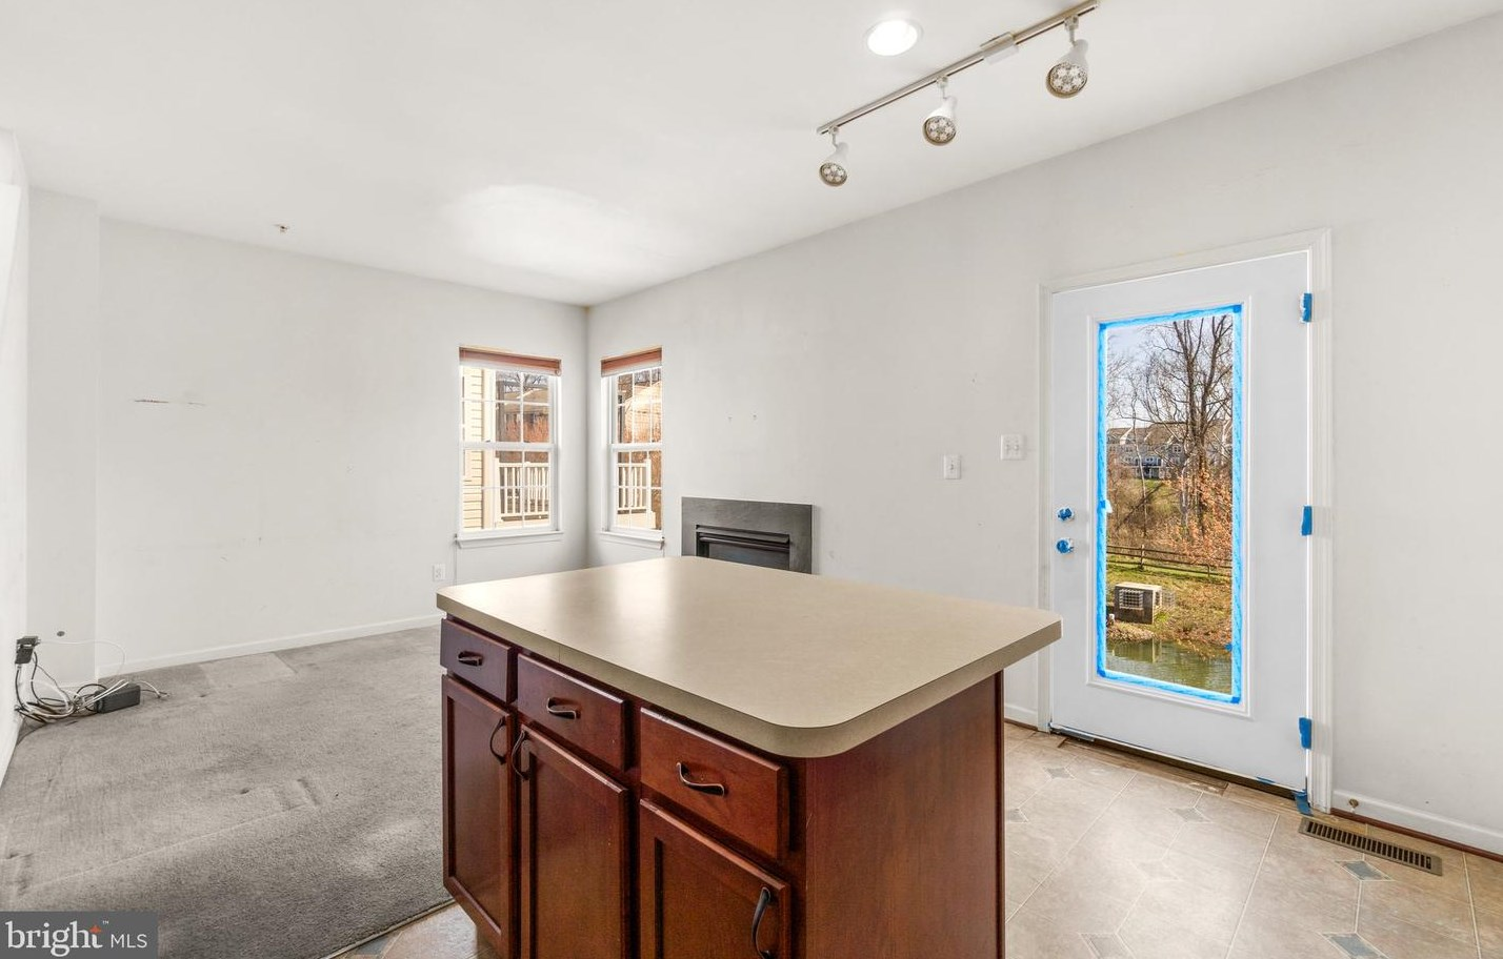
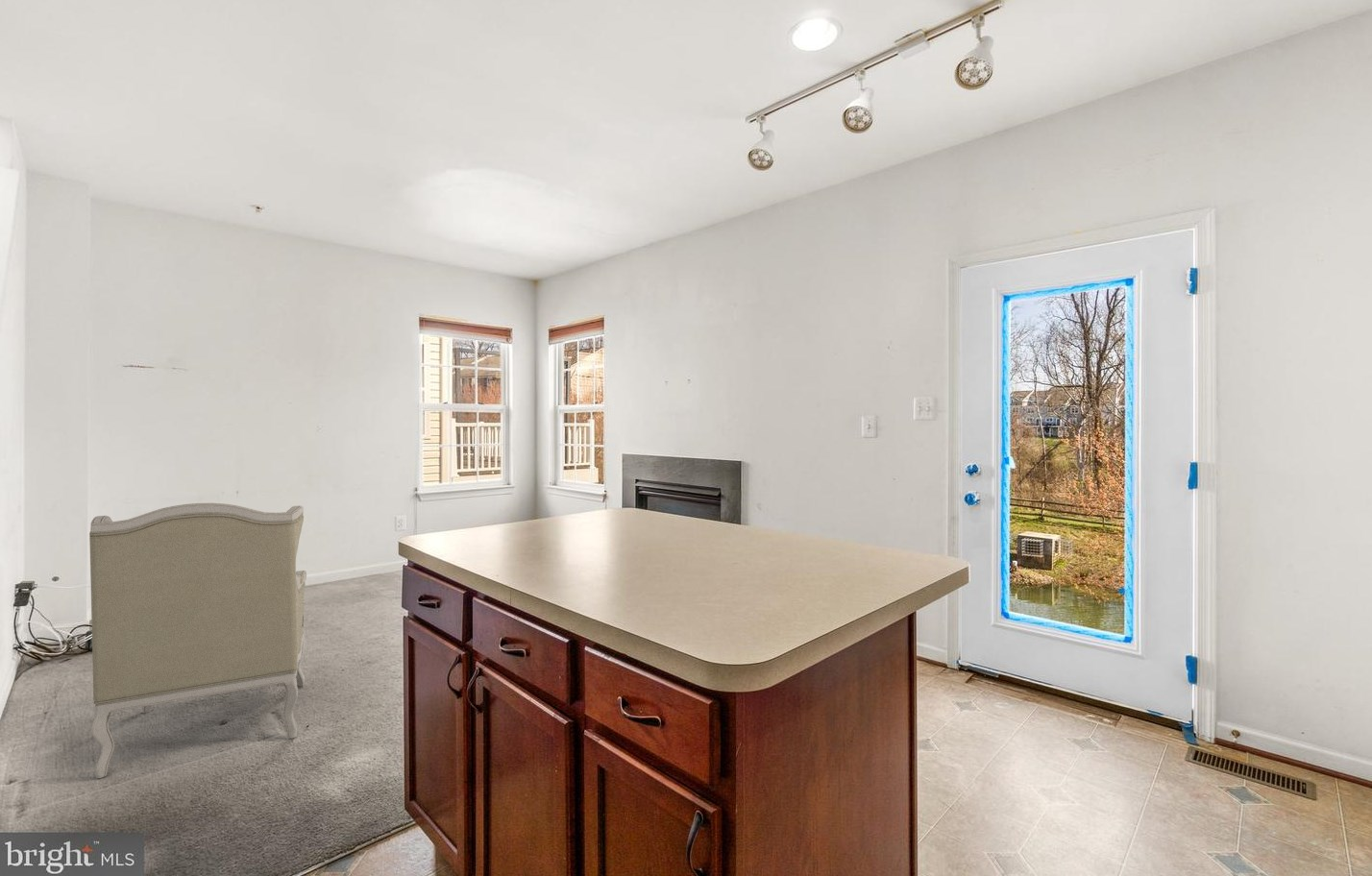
+ armchair [88,502,307,779]
